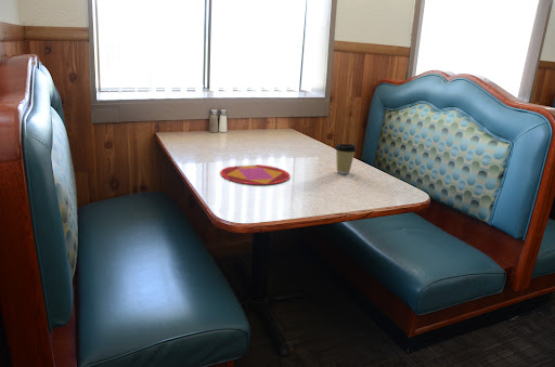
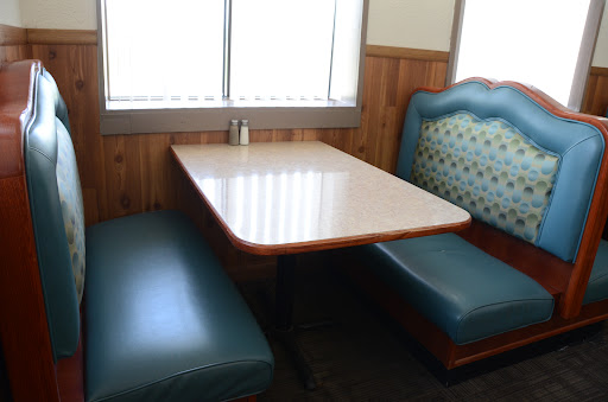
- plate [219,163,291,185]
- coffee cup [334,143,358,175]
